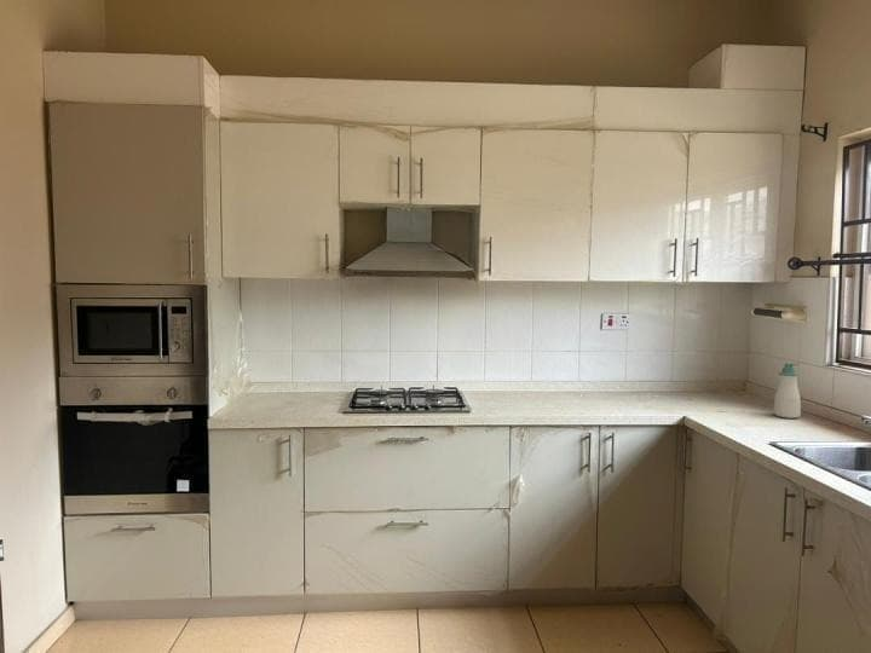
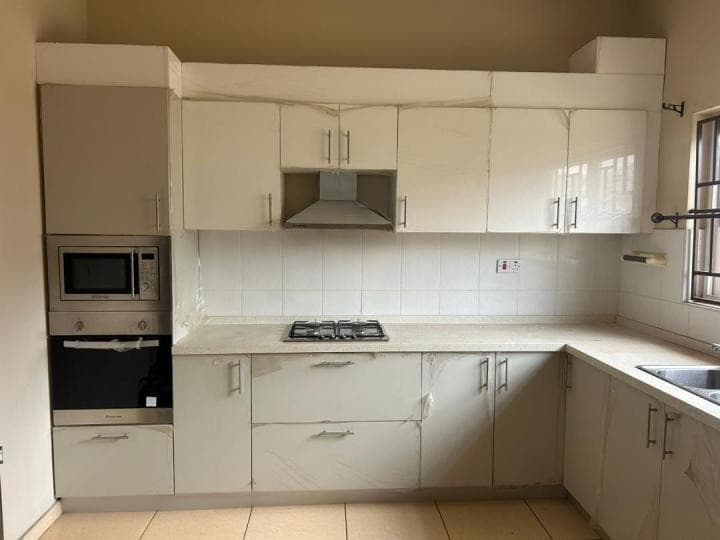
- soap bottle [773,362,802,420]
